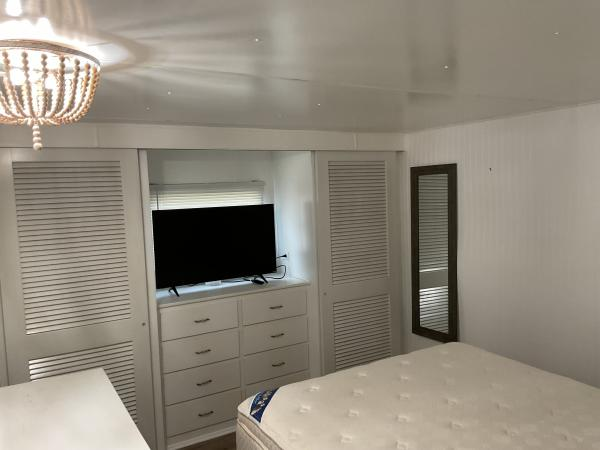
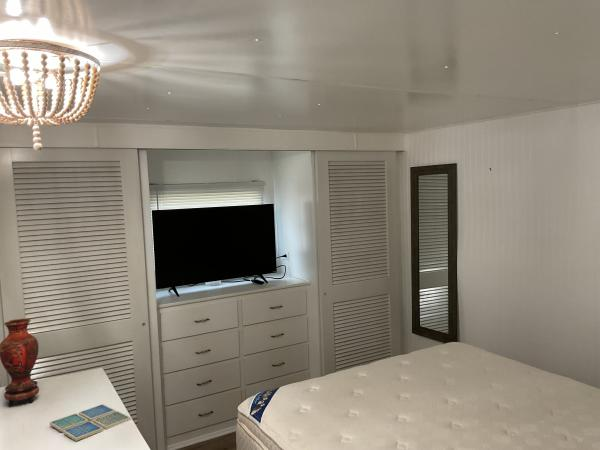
+ drink coaster [49,403,132,442]
+ vase [0,318,40,407]
